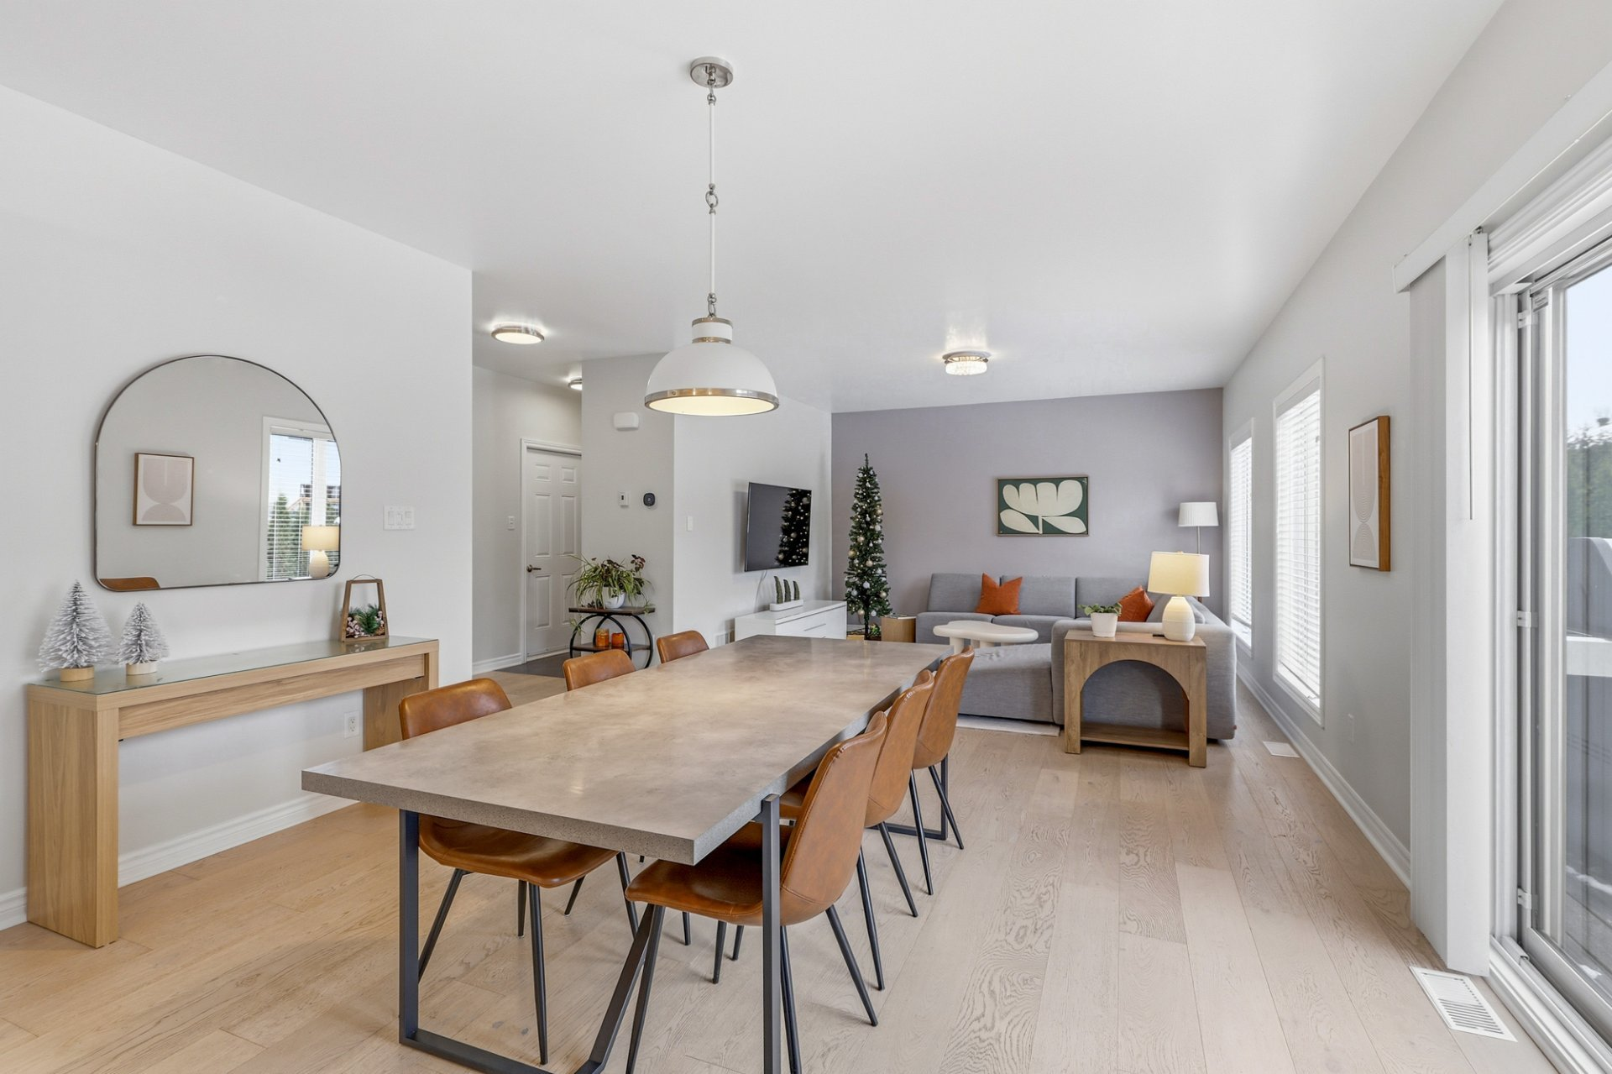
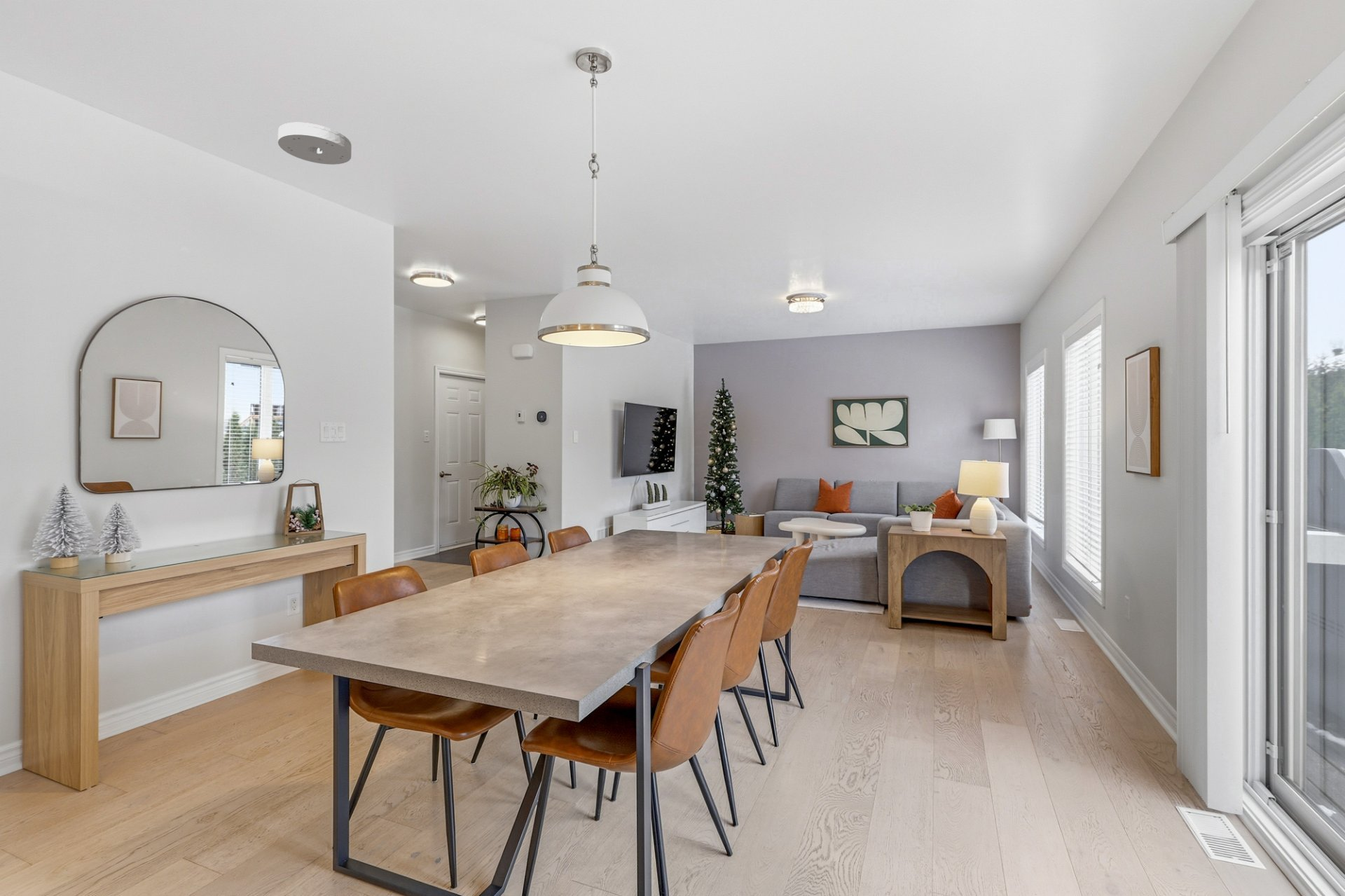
+ smoke detector [277,122,352,165]
